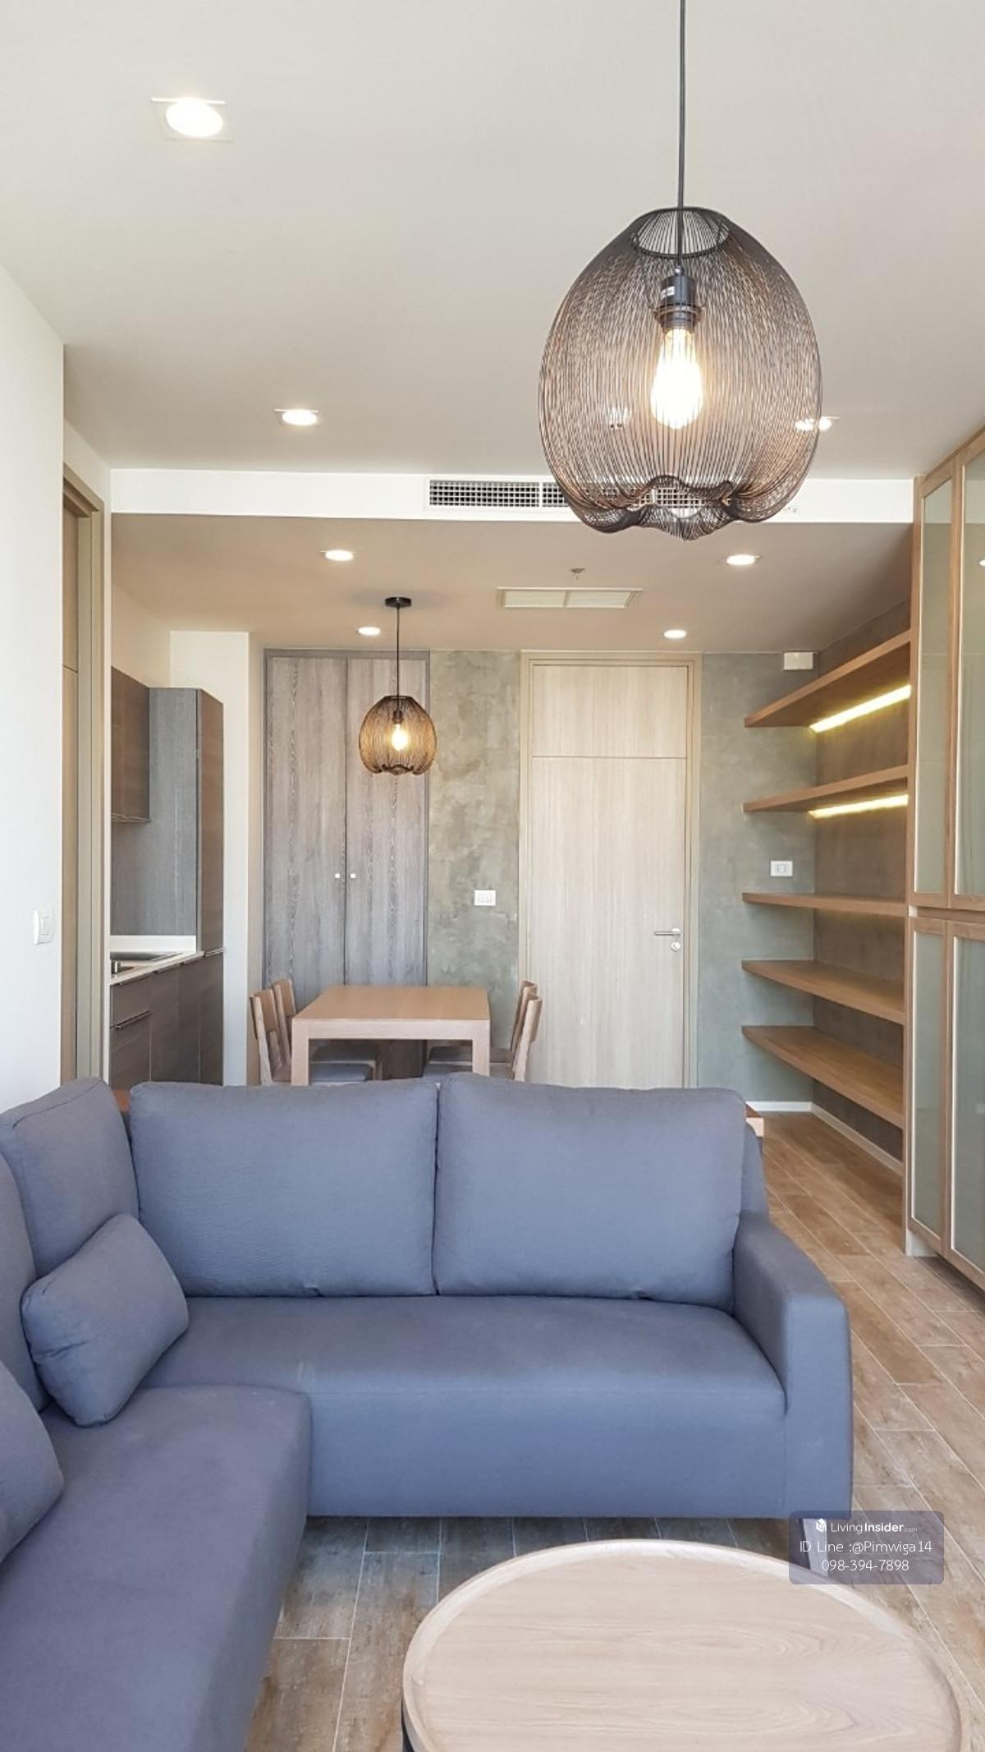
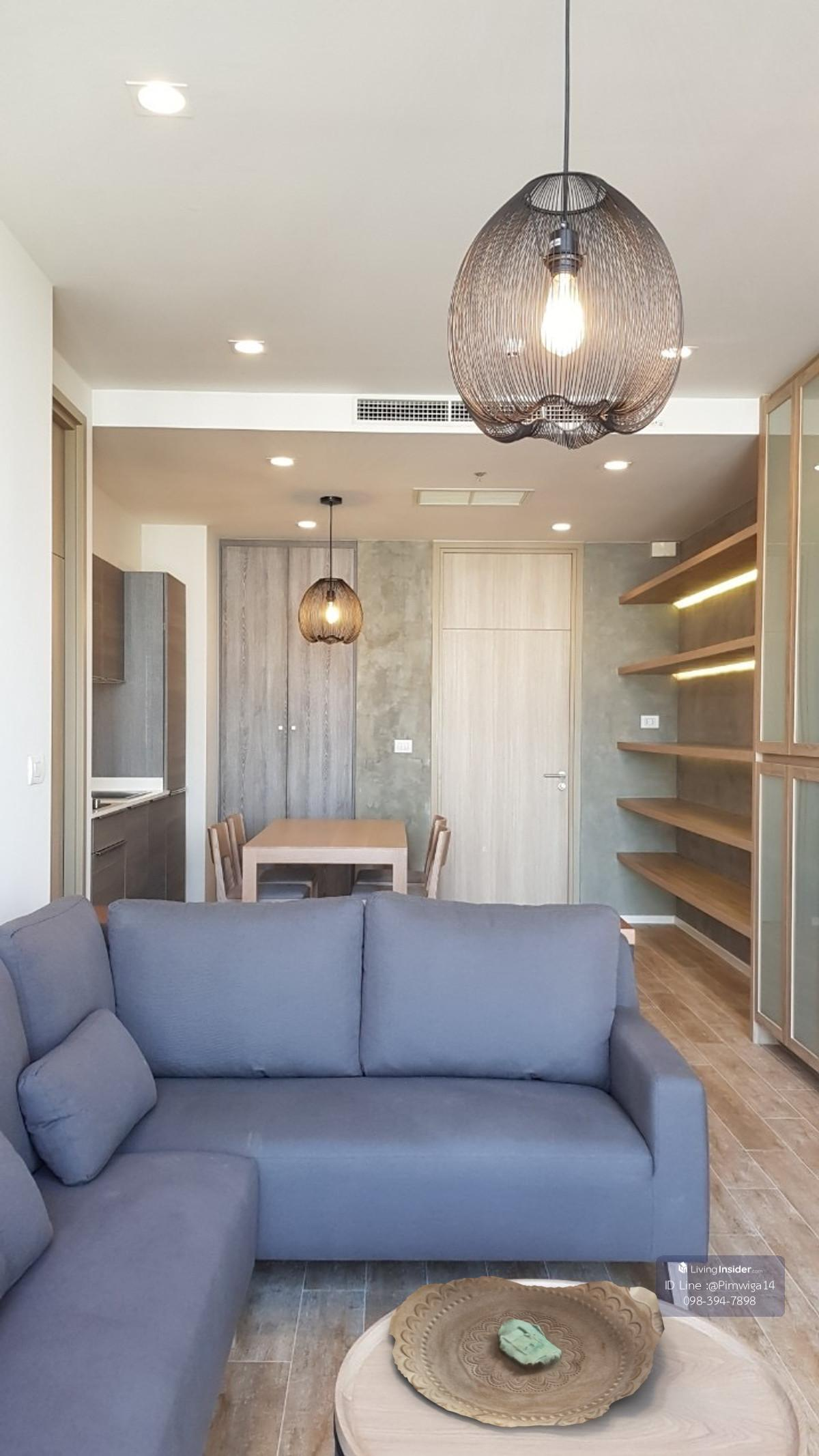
+ decorative bowl [388,1275,665,1428]
